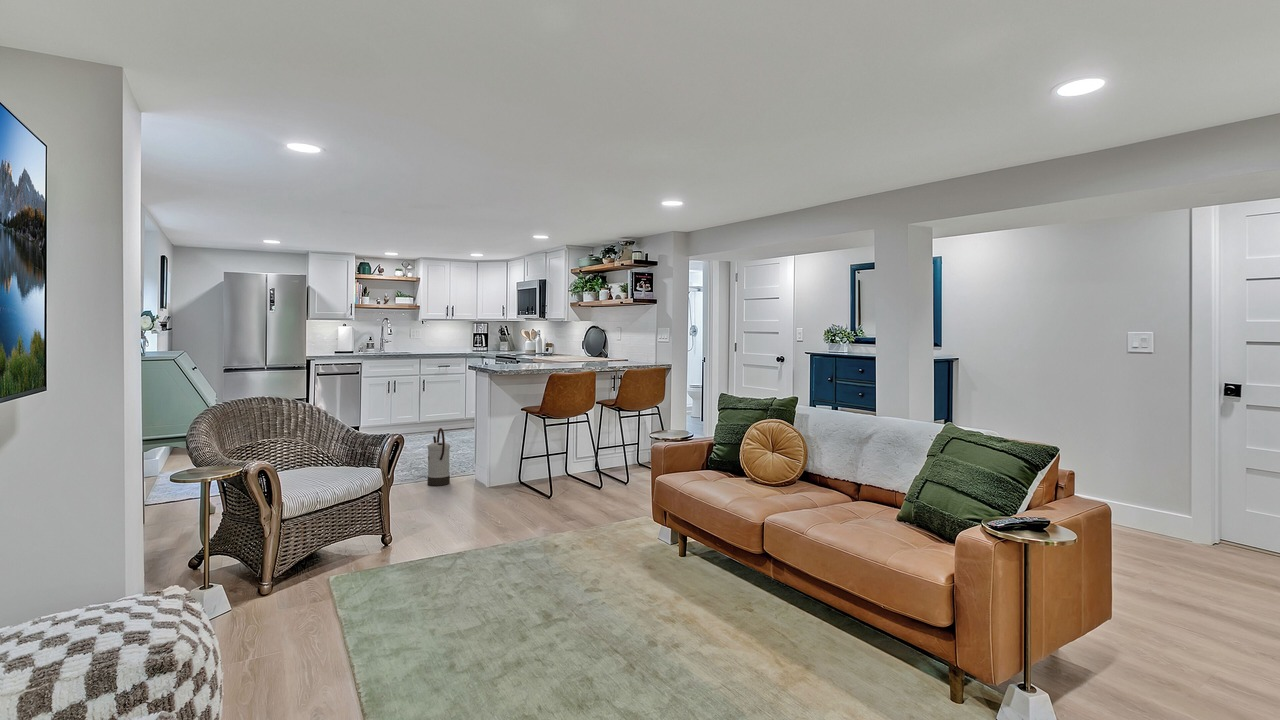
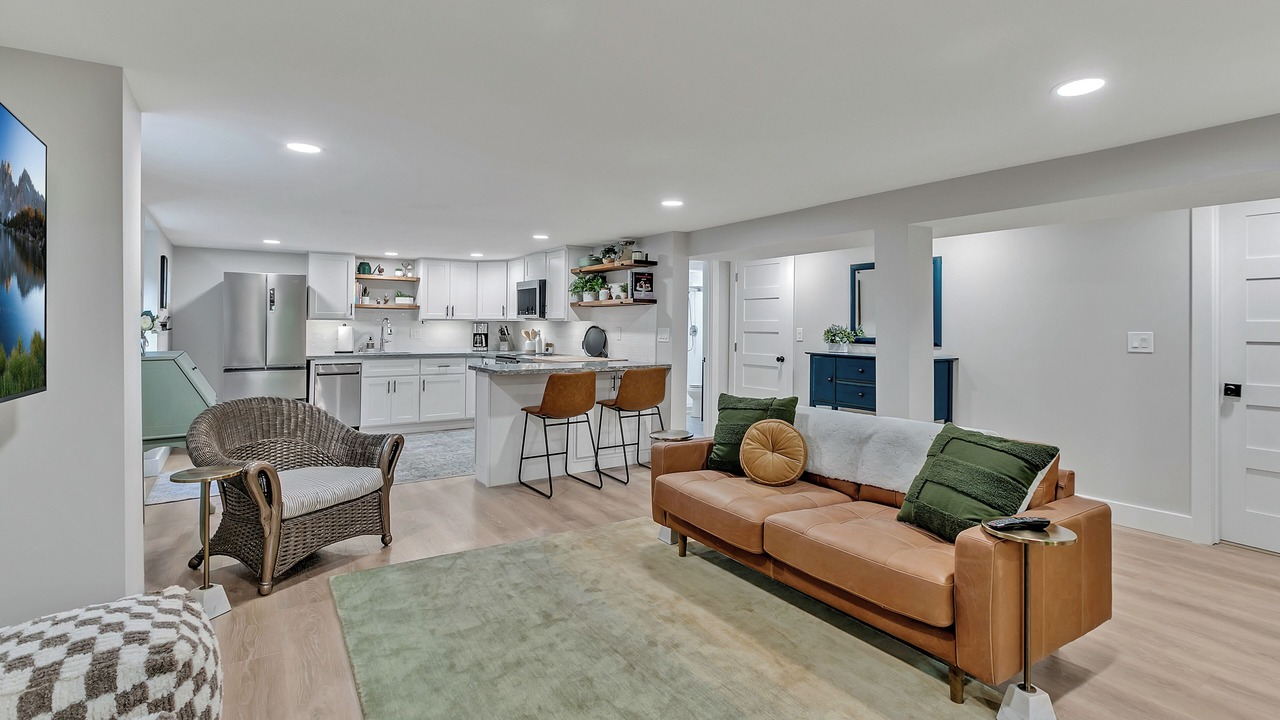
- watering can [426,427,451,487]
